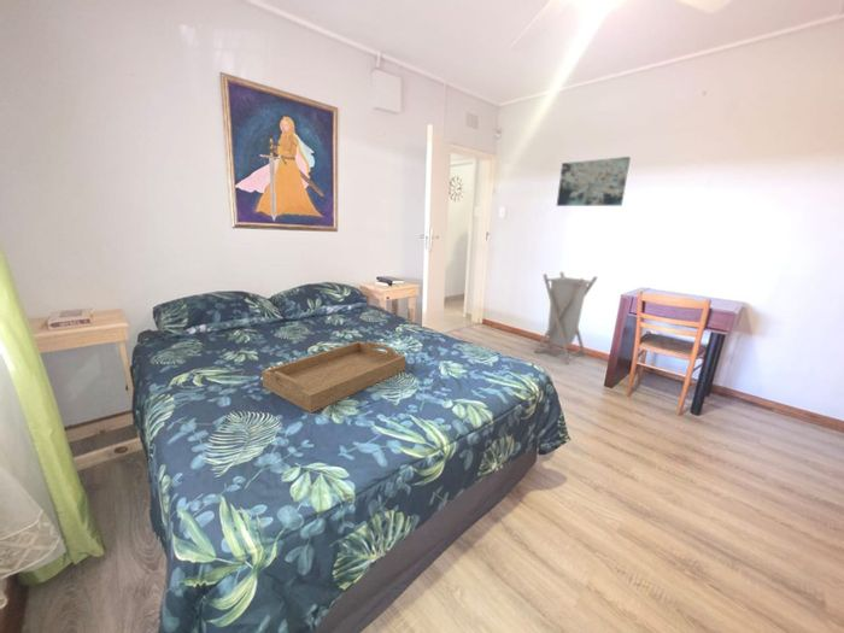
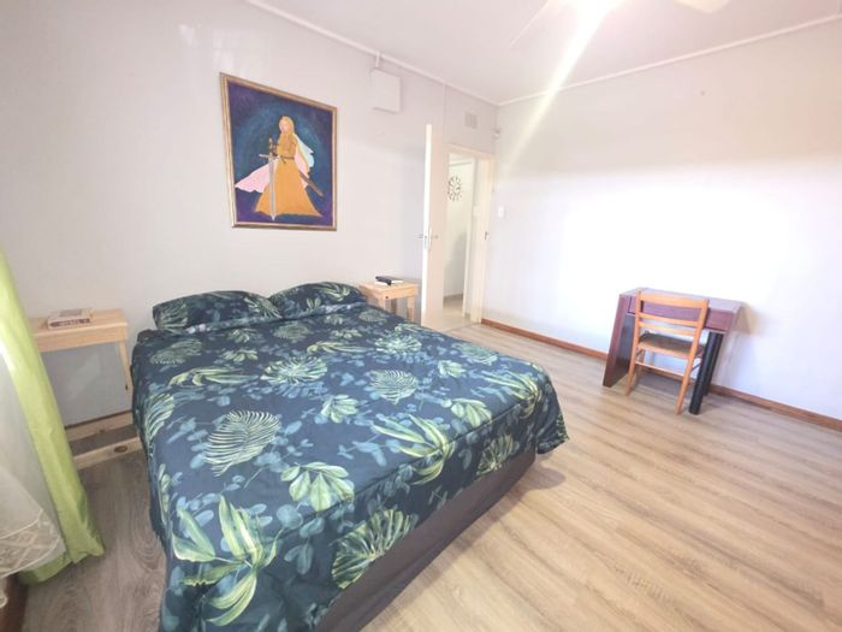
- serving tray [260,340,408,415]
- laundry hamper [533,270,599,364]
- wall art [556,156,632,207]
